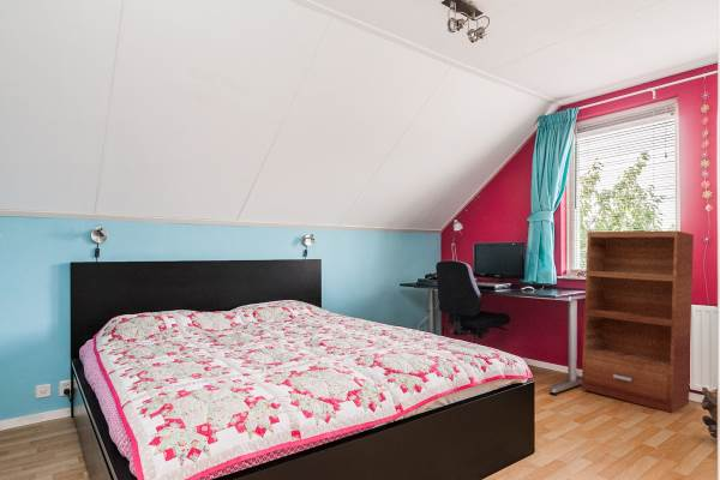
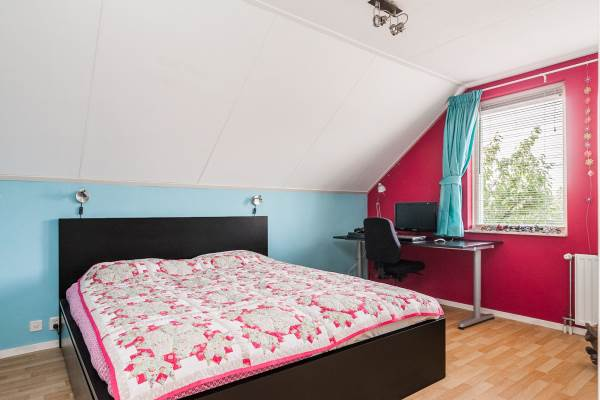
- bookshelf [581,230,695,414]
